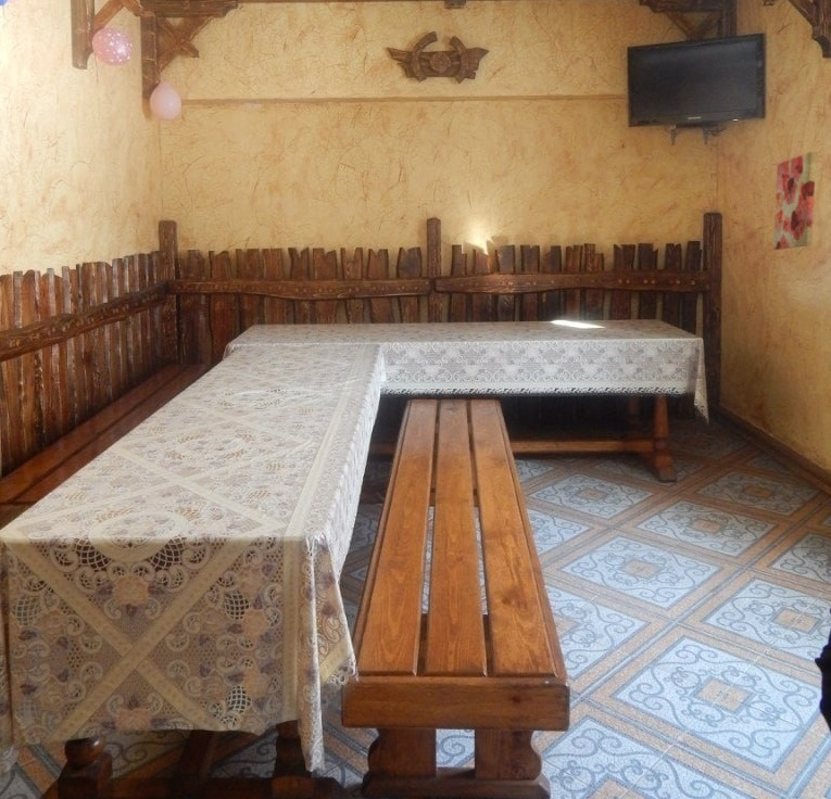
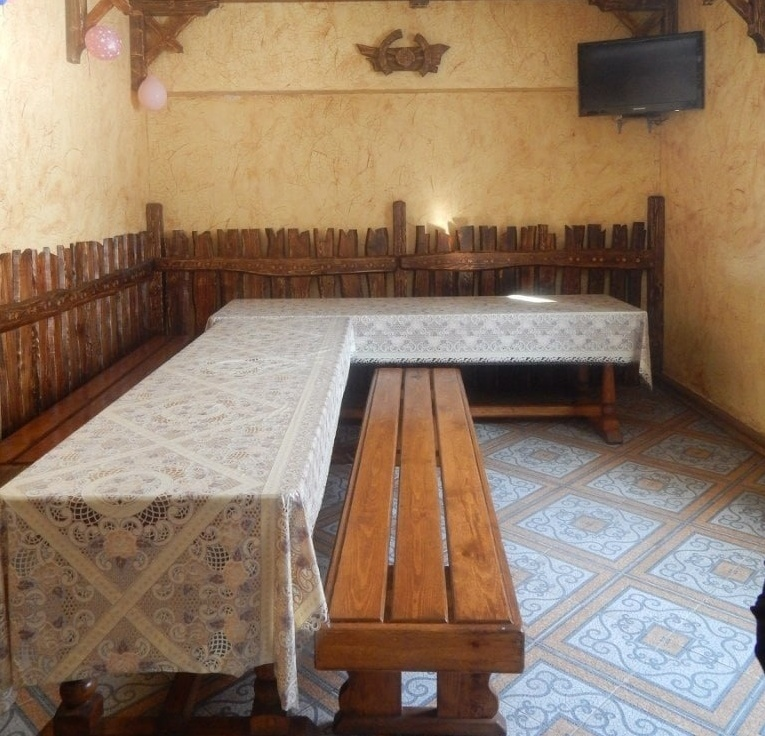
- wall art [772,151,817,251]
